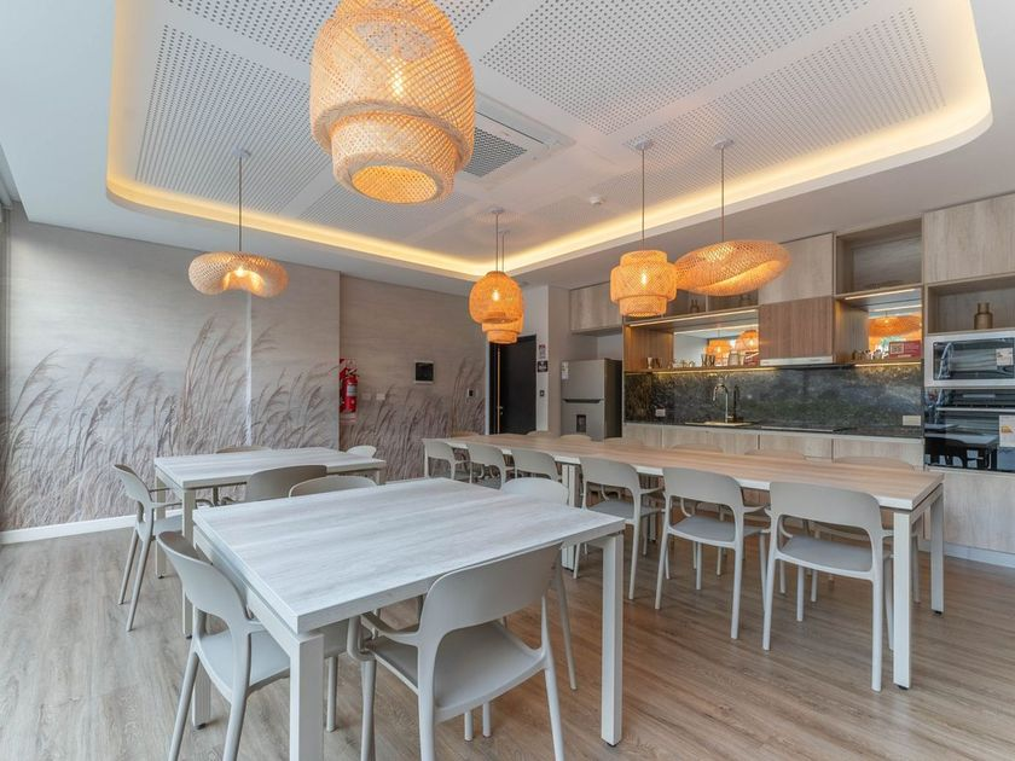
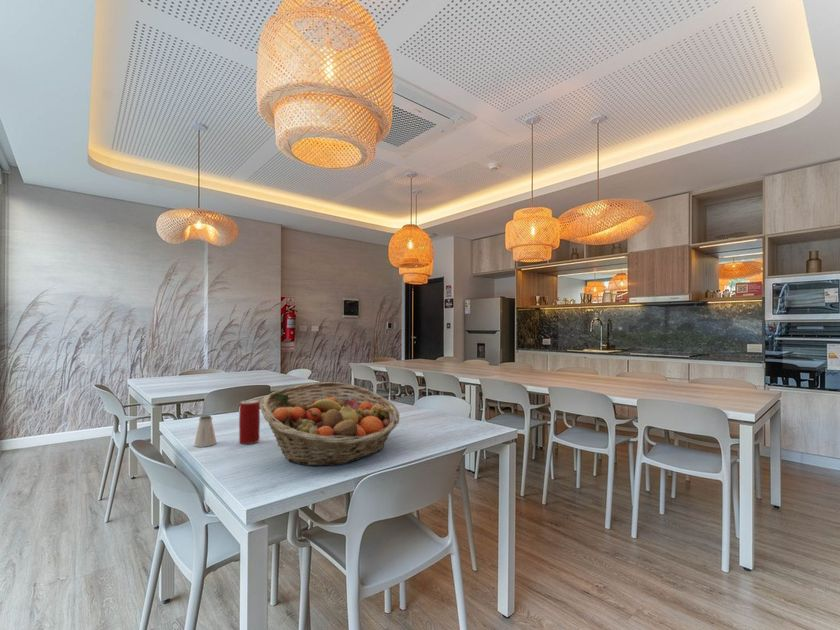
+ saltshaker [193,414,218,448]
+ fruit basket [259,381,401,467]
+ beverage can [238,399,261,445]
